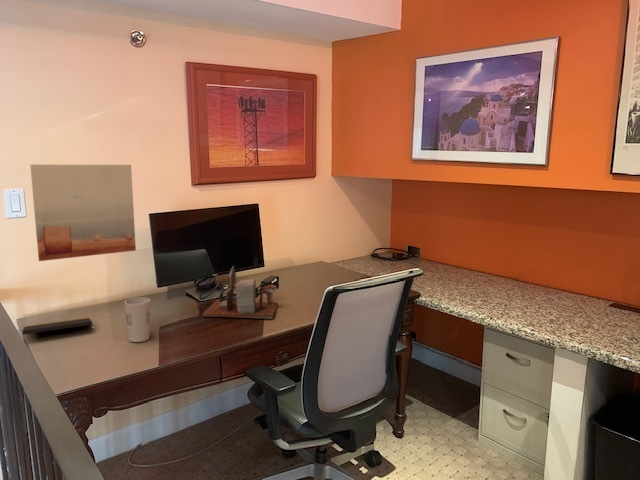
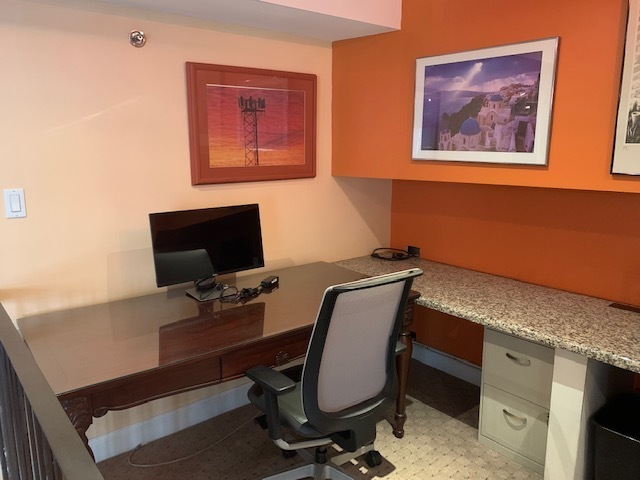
- wall art [29,163,137,262]
- cup [123,297,151,343]
- desk organizer [202,265,279,320]
- notepad [21,317,95,335]
